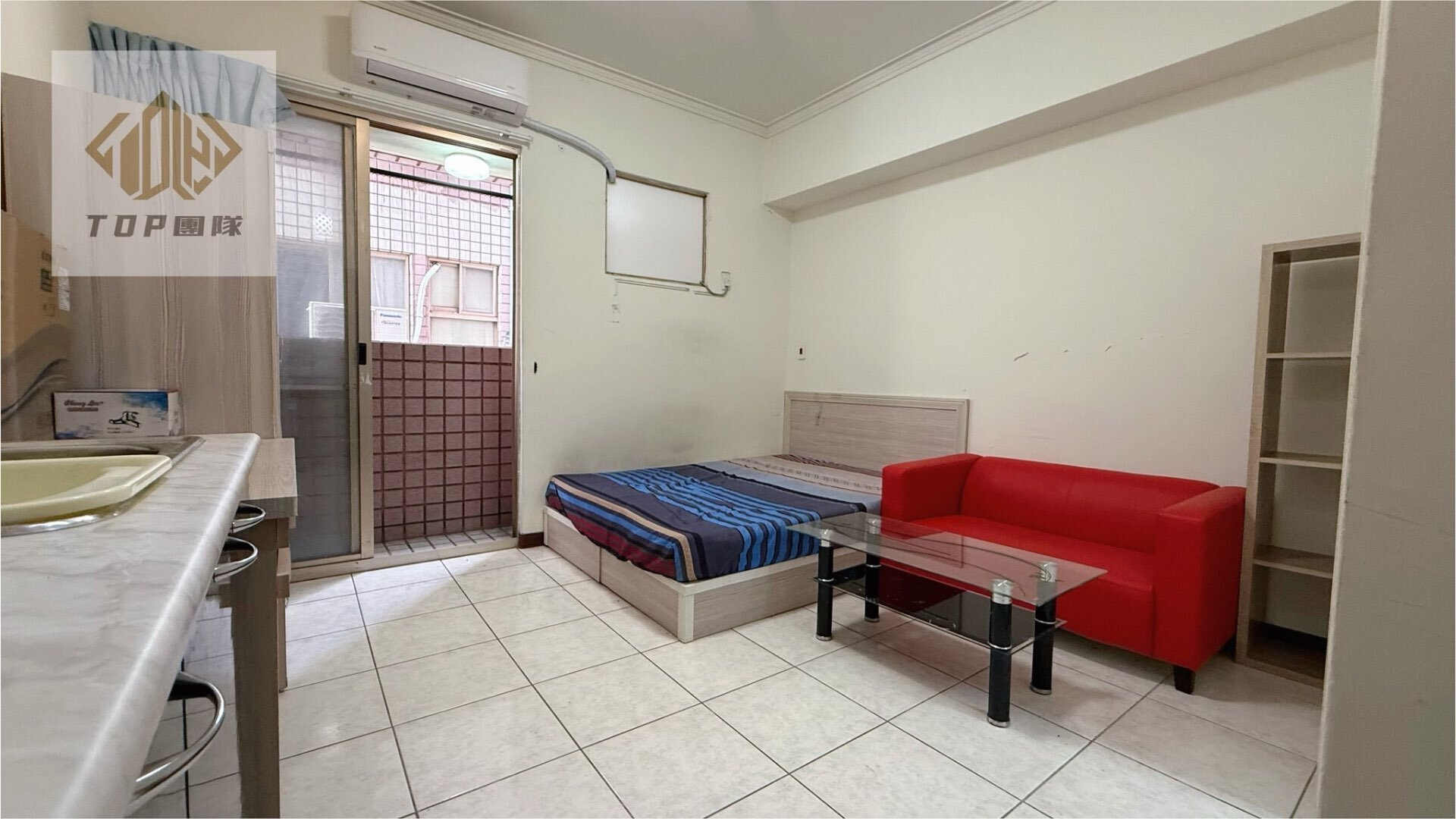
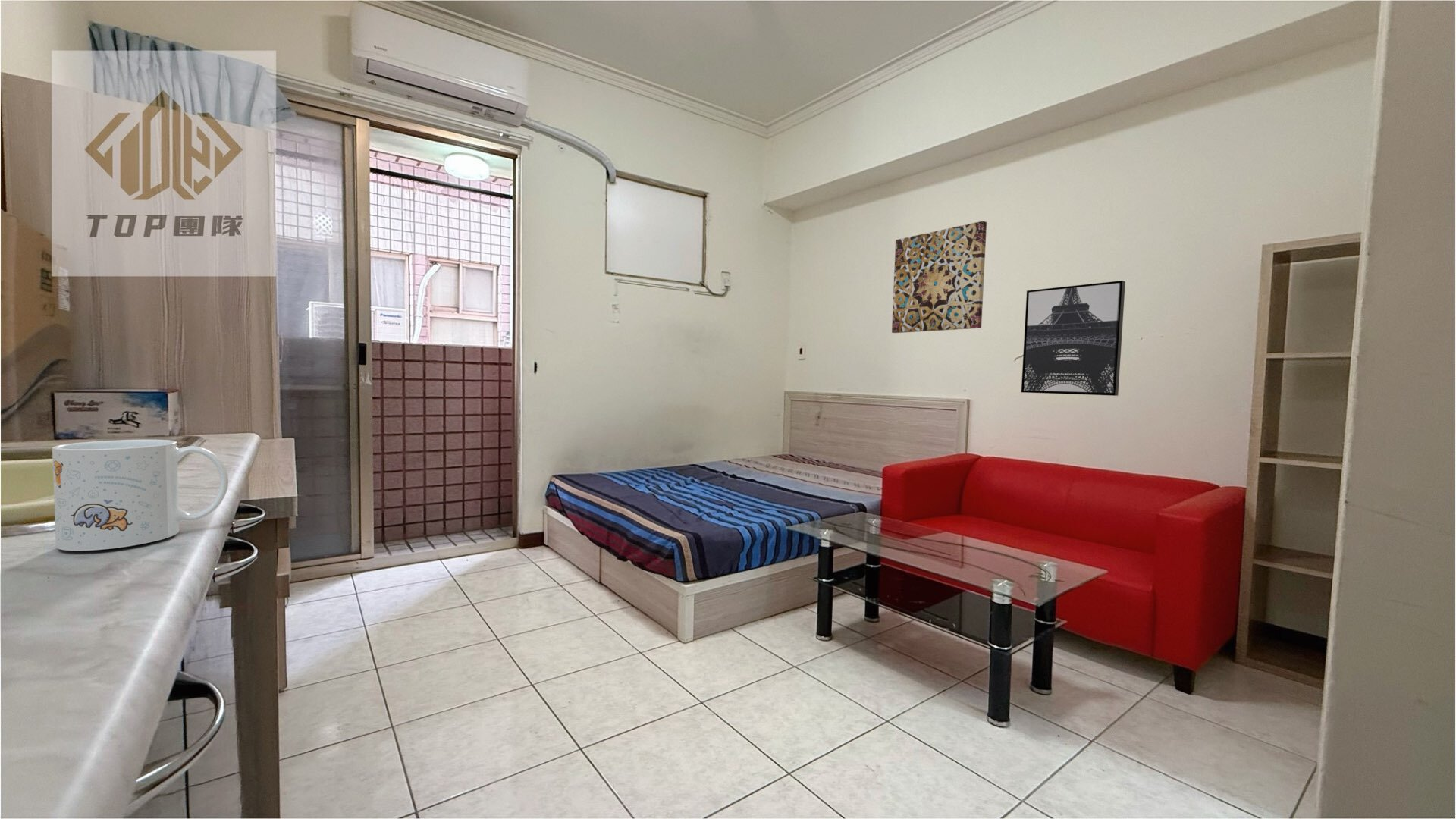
+ wall art [891,220,987,334]
+ mug [52,439,229,551]
+ wall art [1021,280,1126,397]
